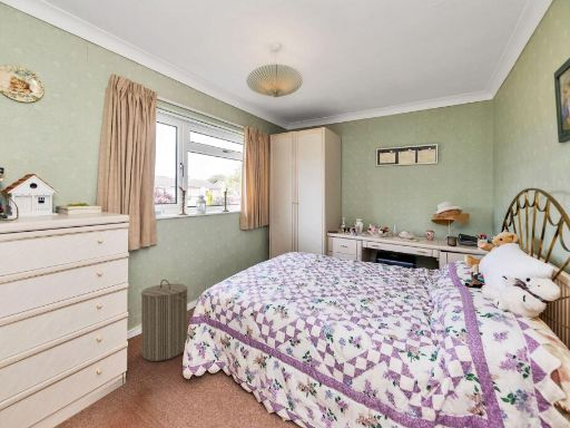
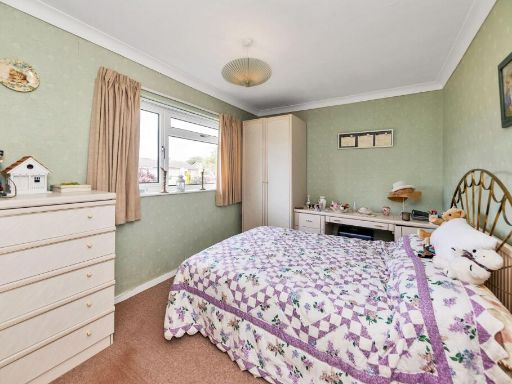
- laundry hamper [140,279,188,362]
